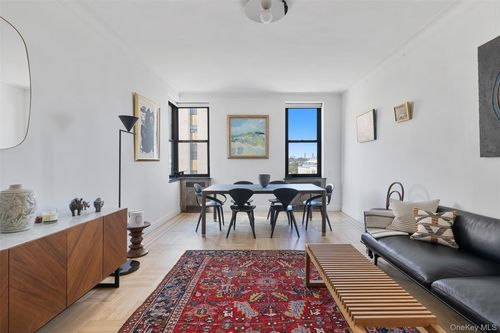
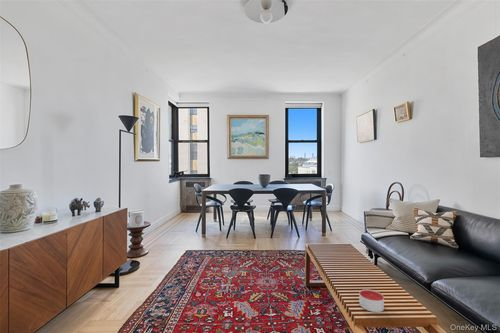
+ candle [358,288,385,313]
